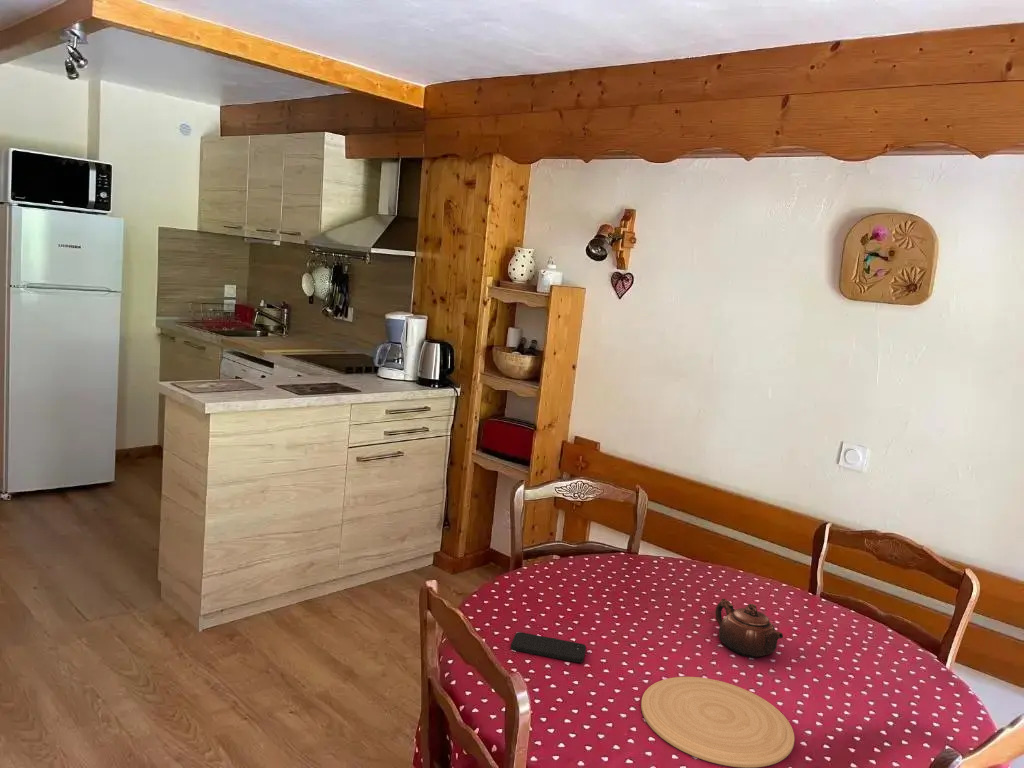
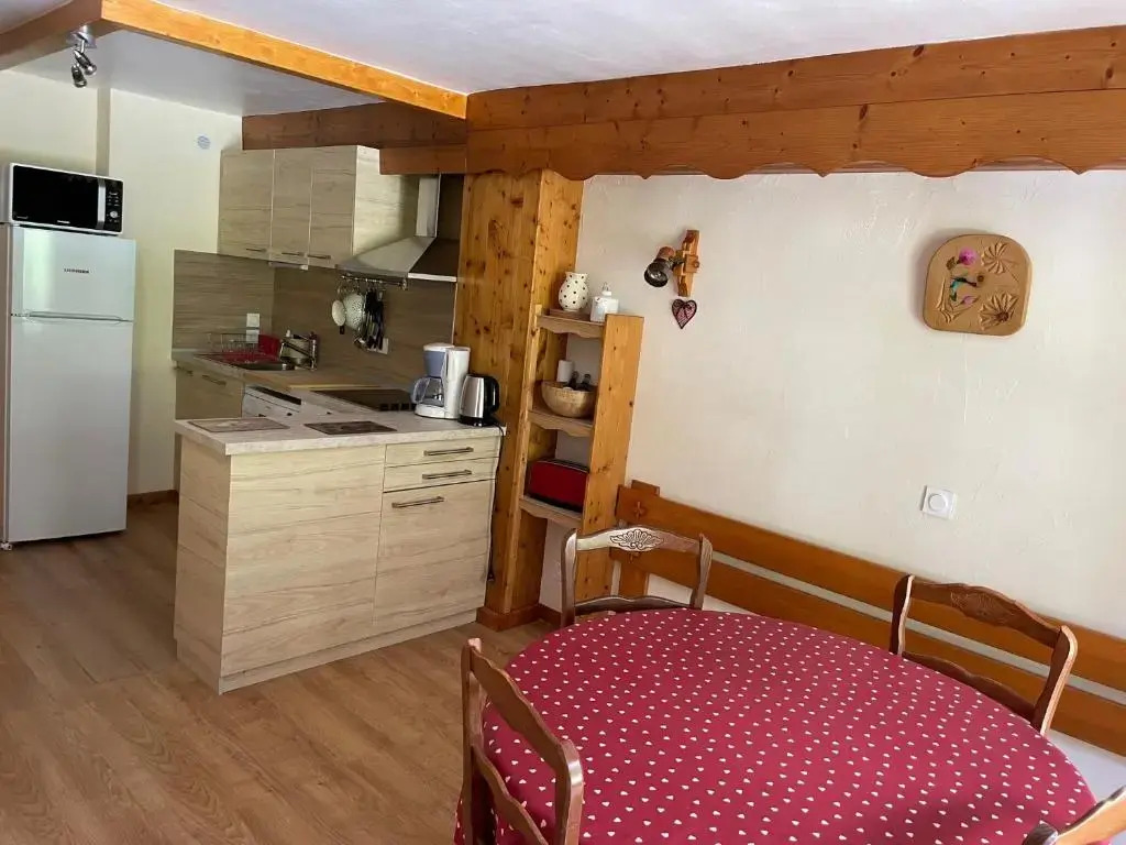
- teapot [714,597,784,659]
- smartphone [510,631,587,664]
- plate [640,676,795,768]
